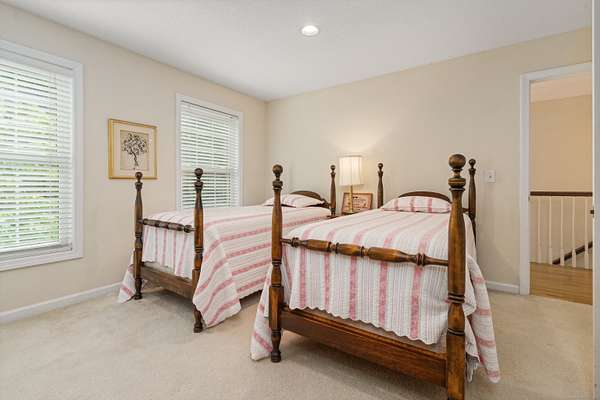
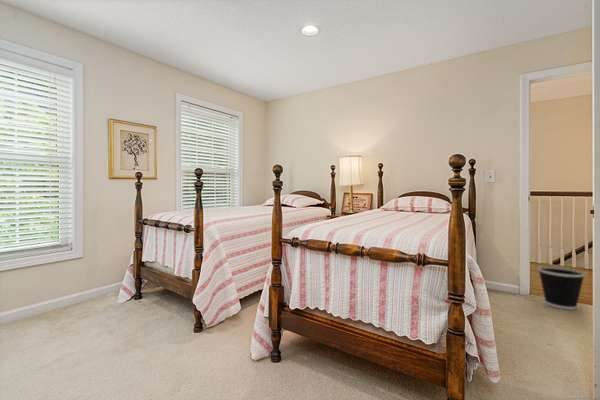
+ wastebasket [537,265,586,311]
